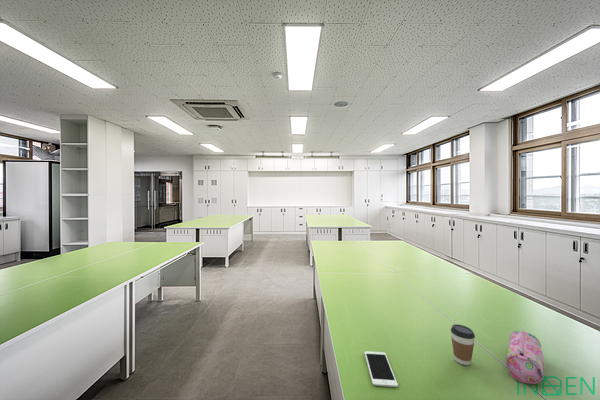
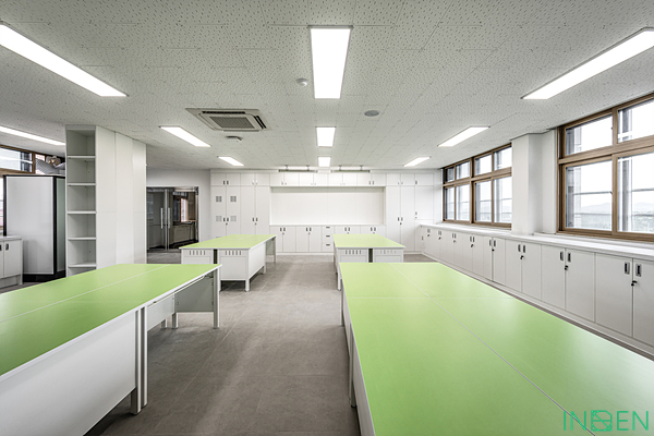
- pencil case [505,330,544,385]
- coffee cup [450,323,476,366]
- cell phone [363,350,399,388]
